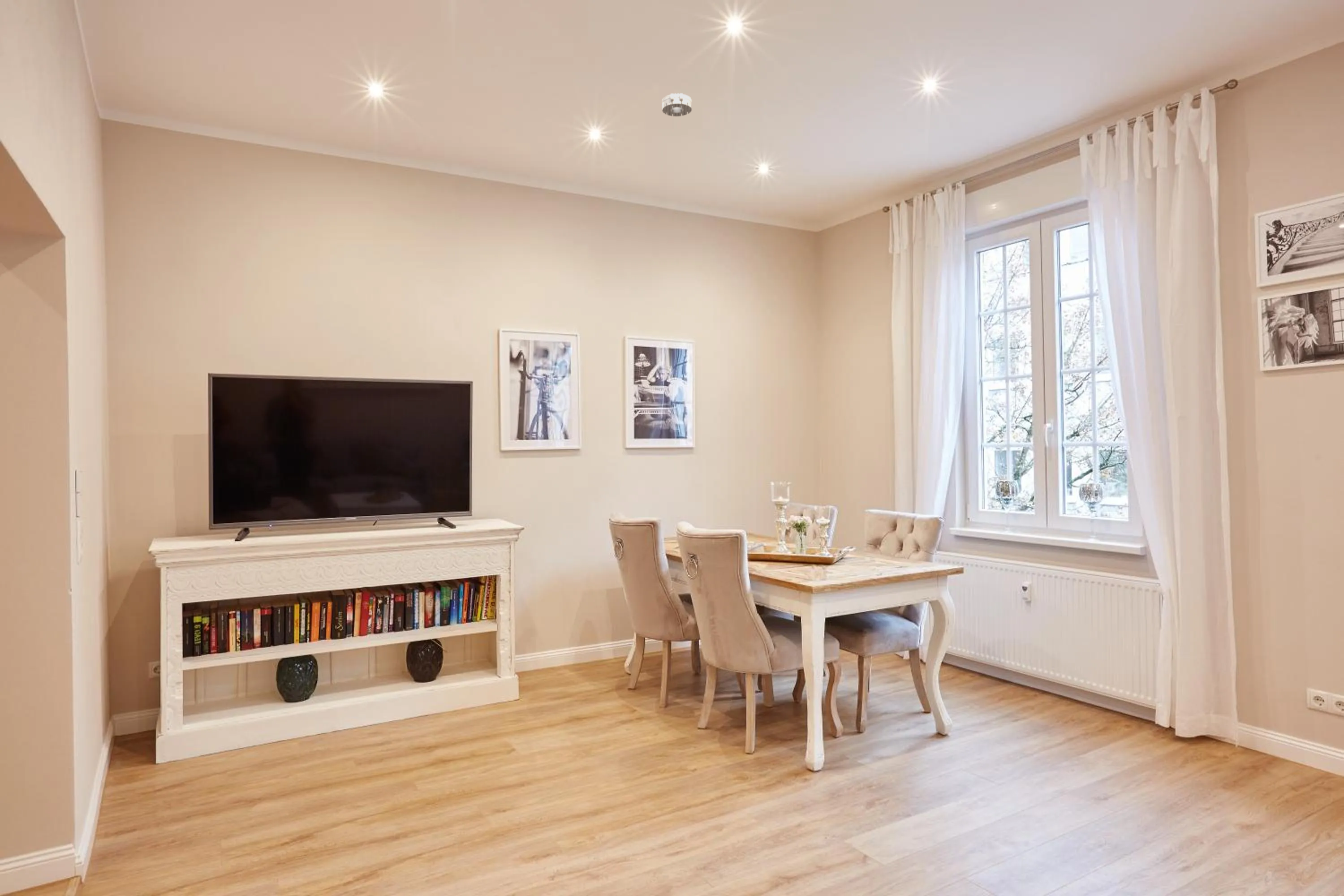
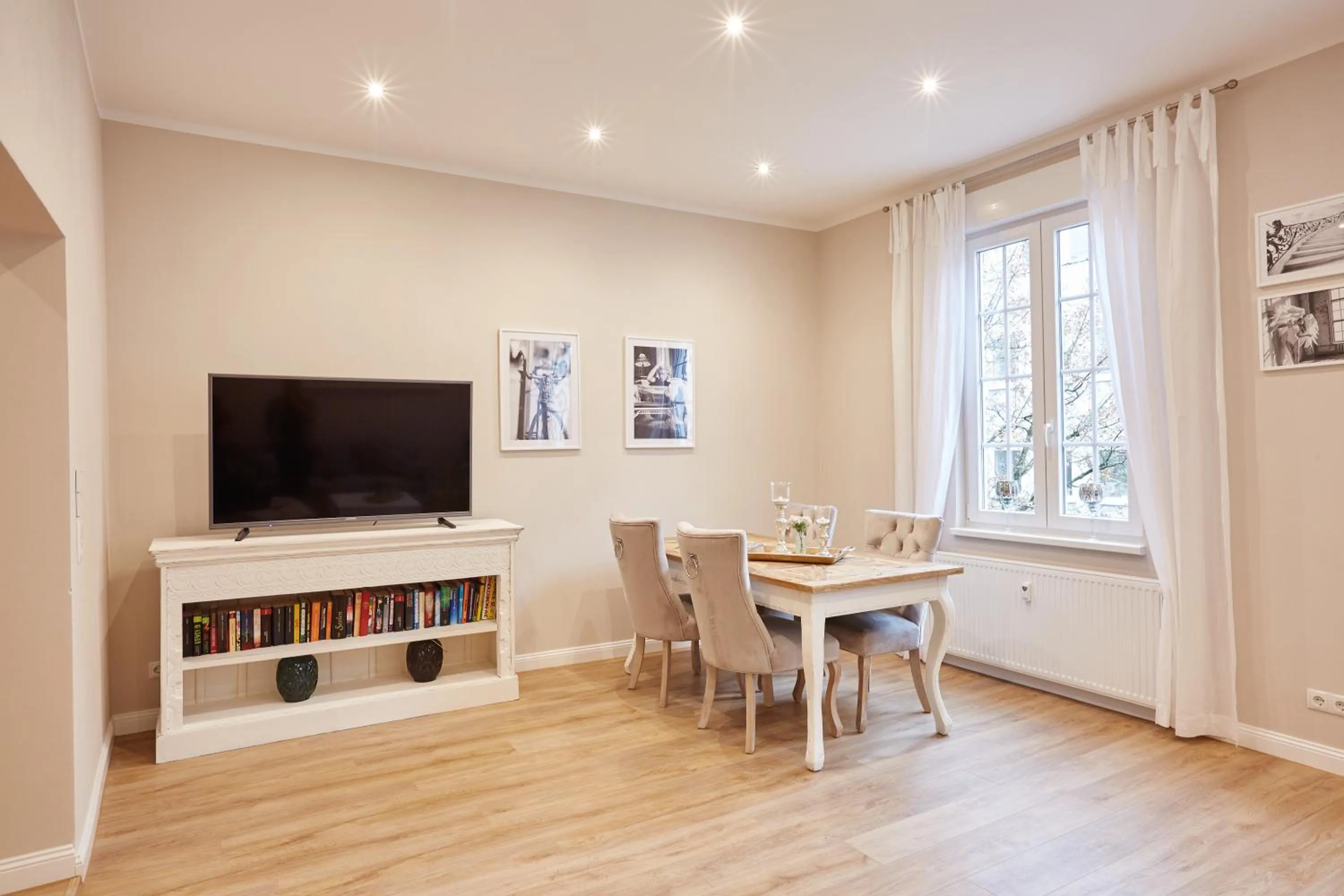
- smoke detector [662,93,692,117]
